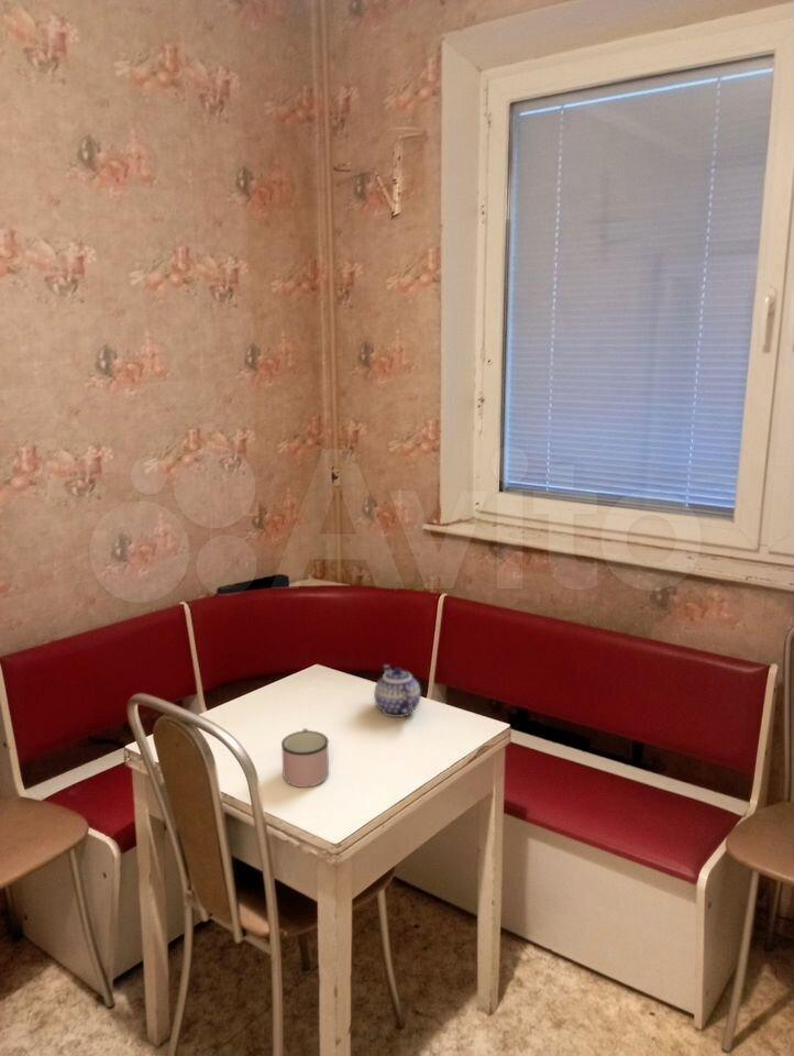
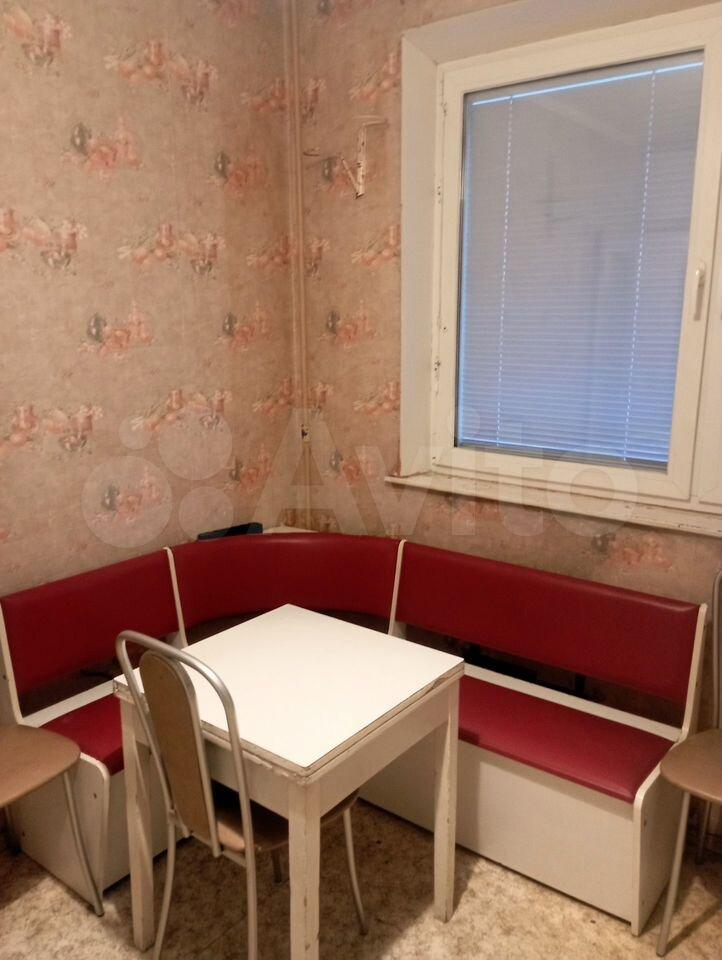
- teapot [373,664,421,718]
- mug [280,727,330,789]
